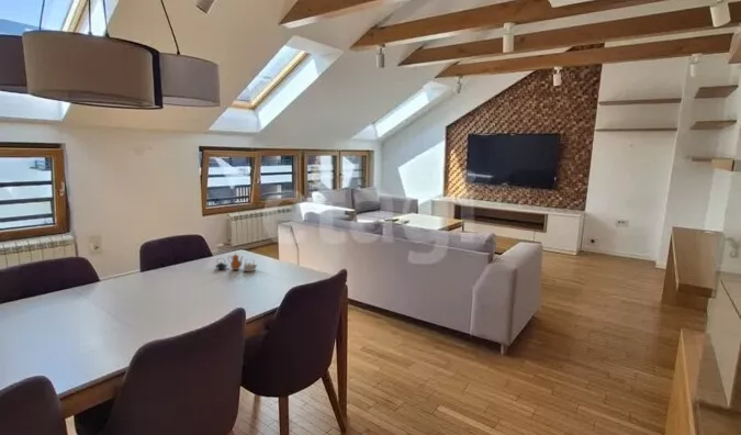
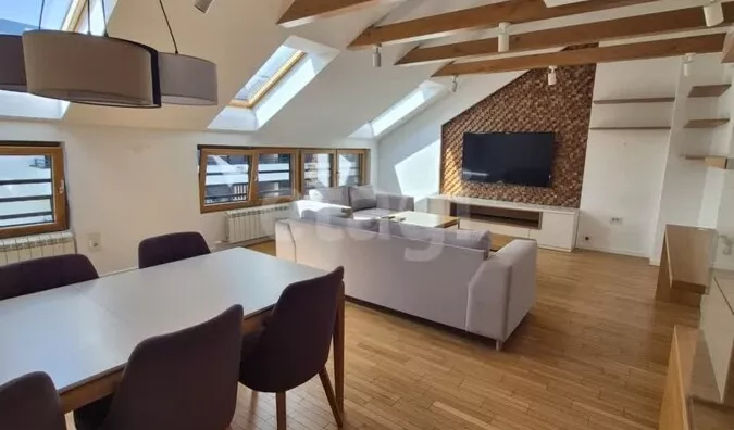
- teapot [214,253,258,272]
